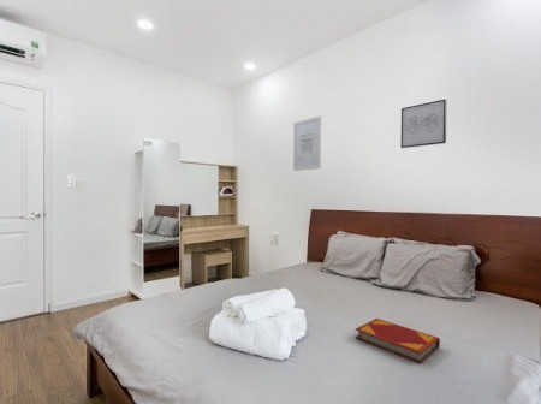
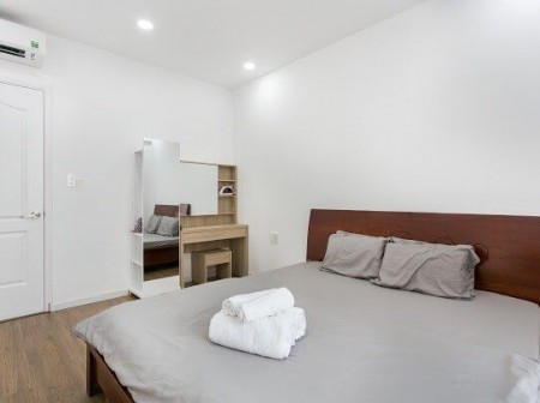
- hardback book [353,317,441,364]
- wall art [399,97,448,149]
- wall art [292,115,322,172]
